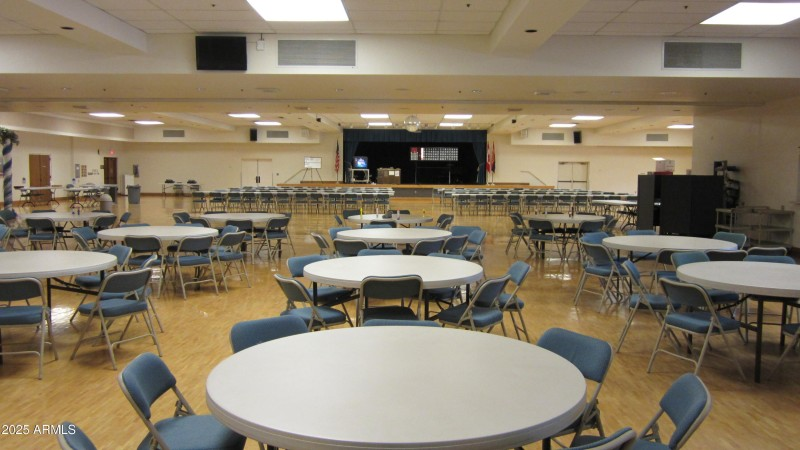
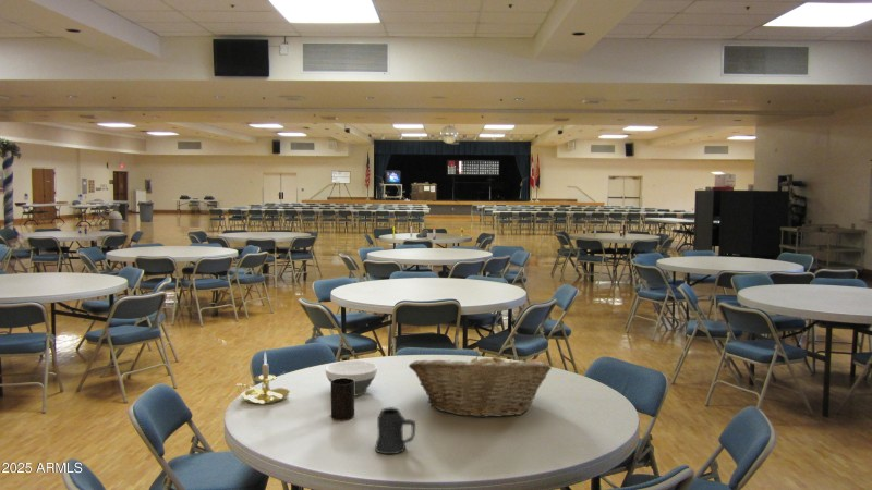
+ fruit basket [408,351,553,418]
+ mug [374,406,416,455]
+ candle holder [232,351,291,405]
+ bowl [324,359,378,396]
+ cup [330,378,355,421]
